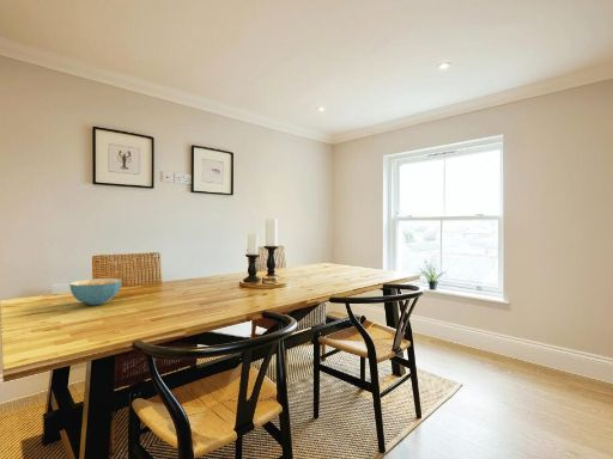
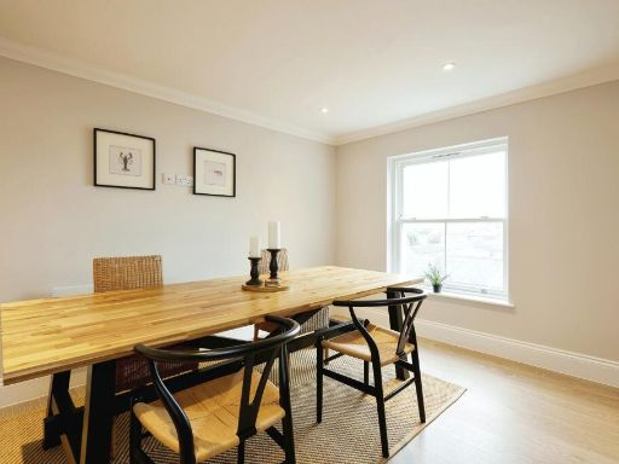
- cereal bowl [68,277,122,306]
